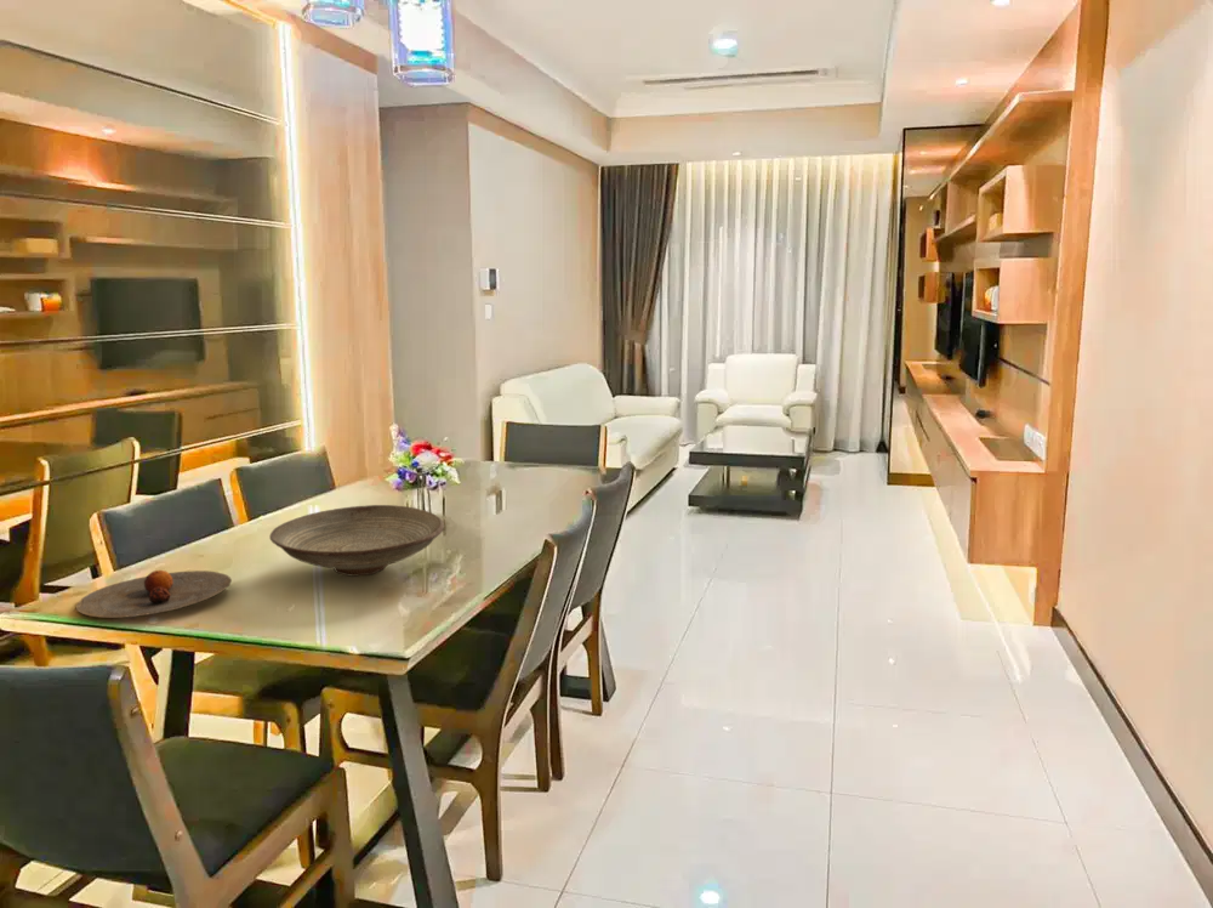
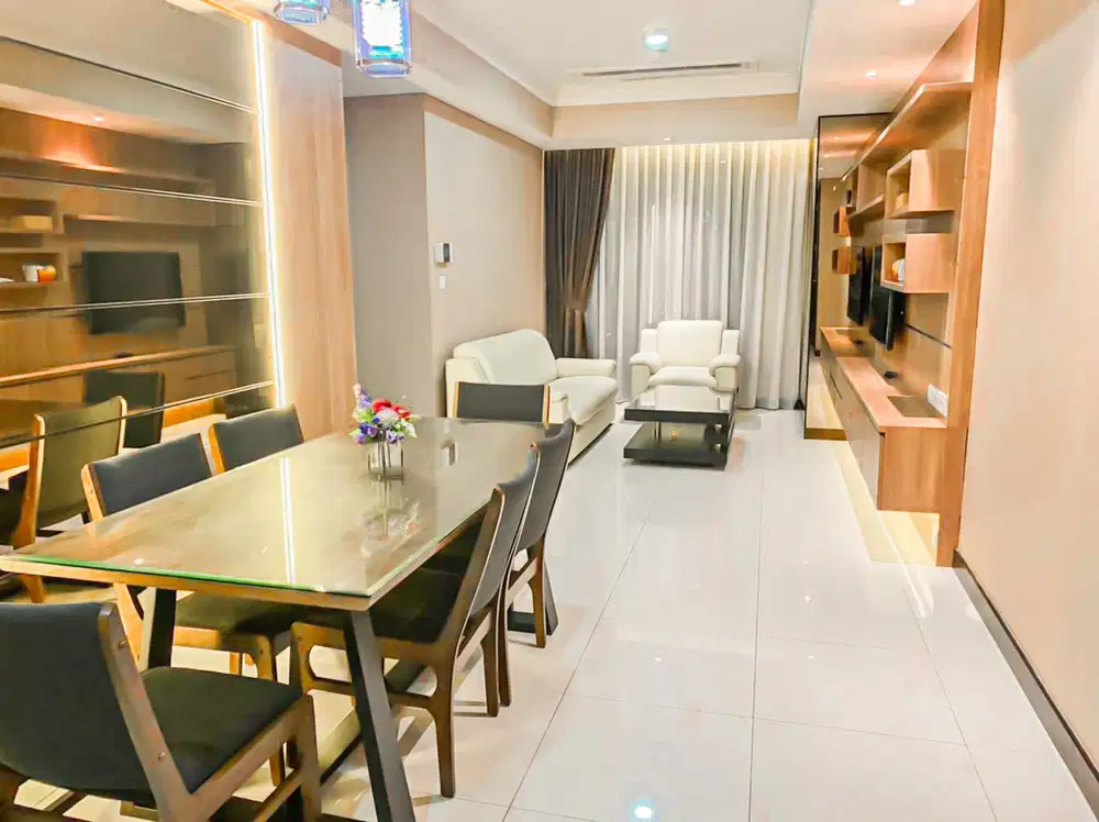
- decorative bowl [268,504,445,577]
- plate [75,569,233,619]
